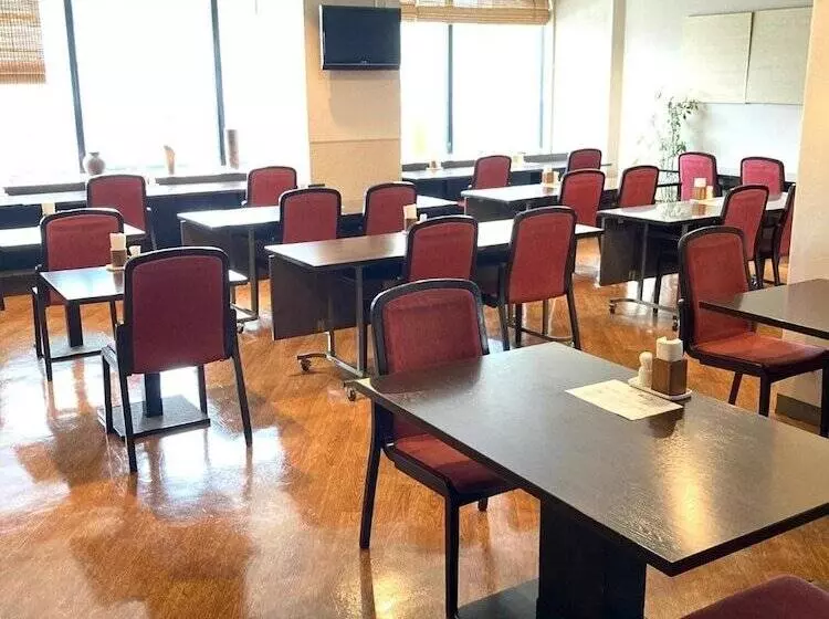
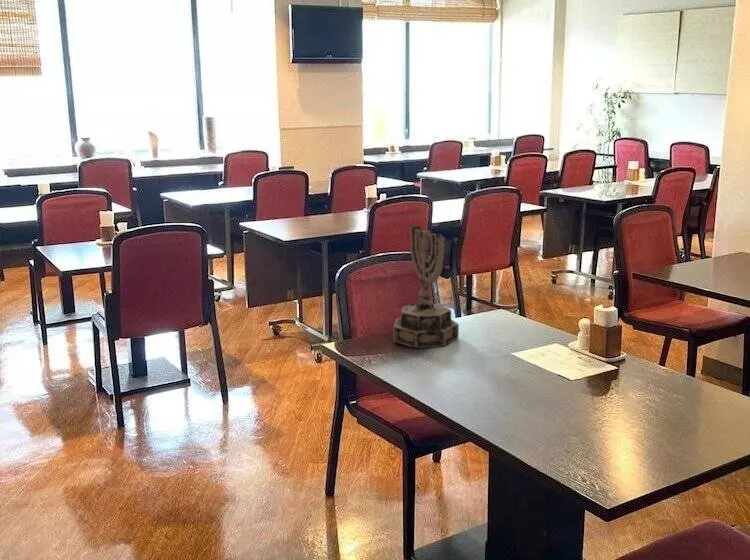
+ menorah [392,224,460,349]
